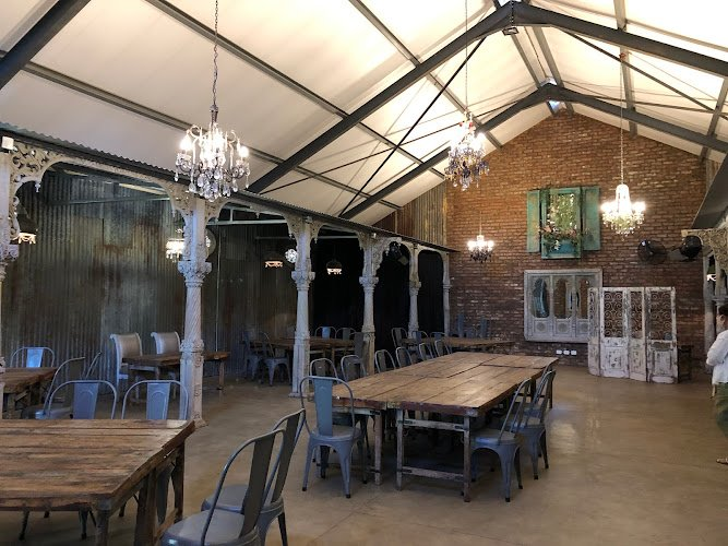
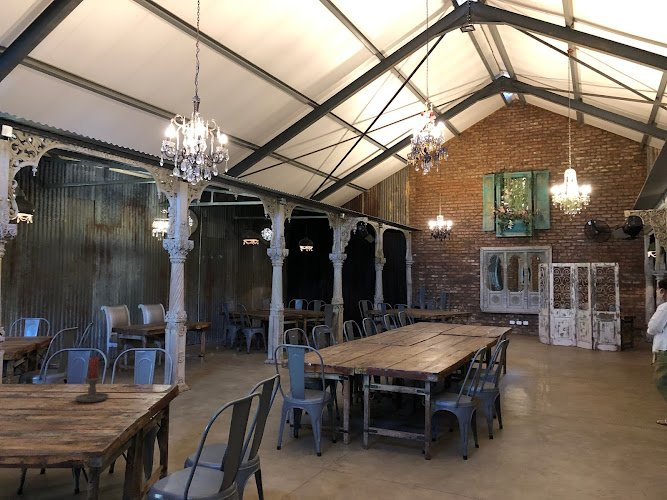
+ candle holder [74,356,110,403]
